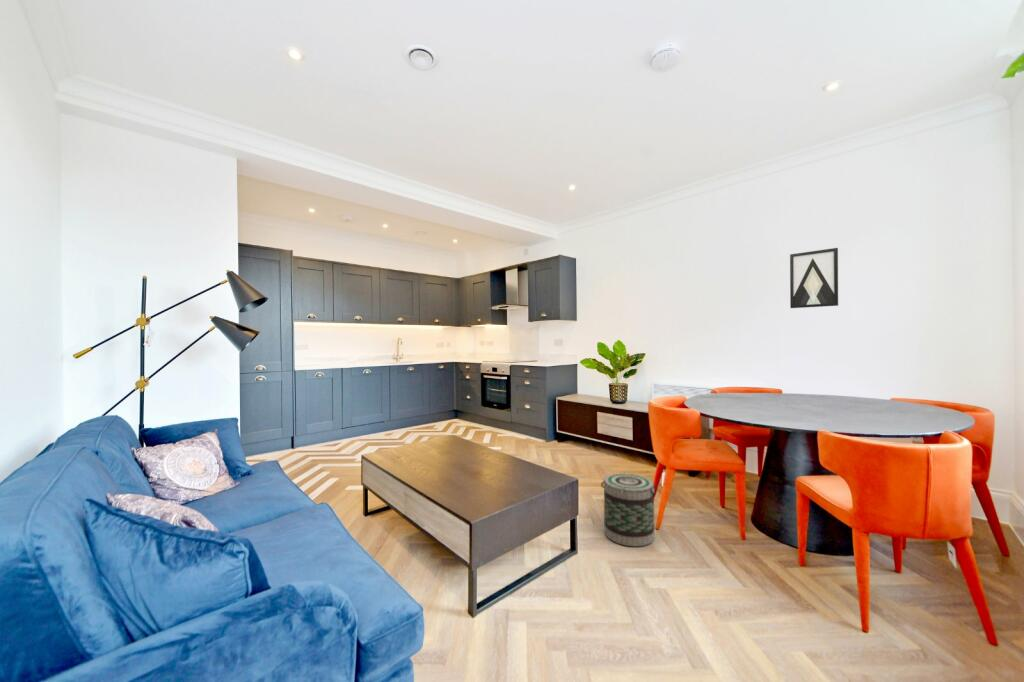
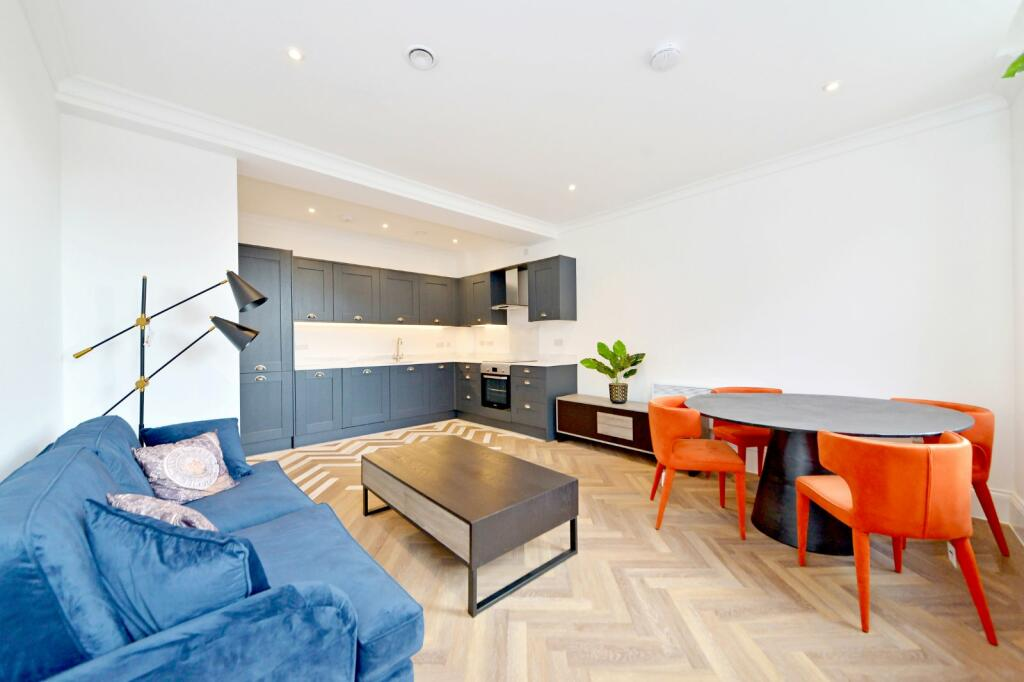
- wall art [789,247,839,309]
- basket [600,472,658,547]
